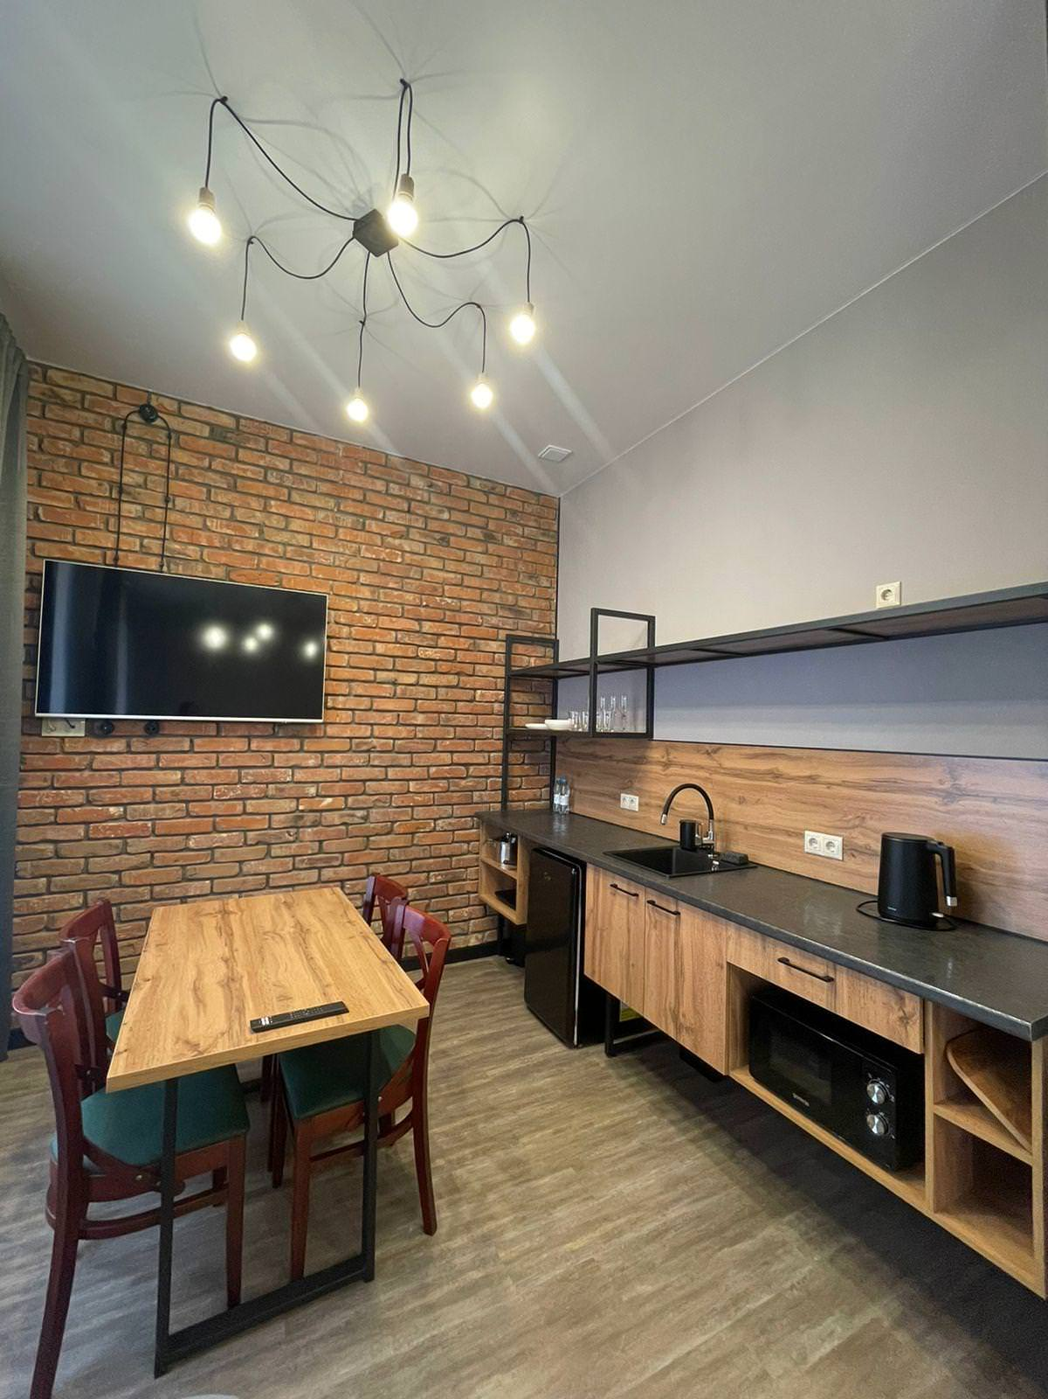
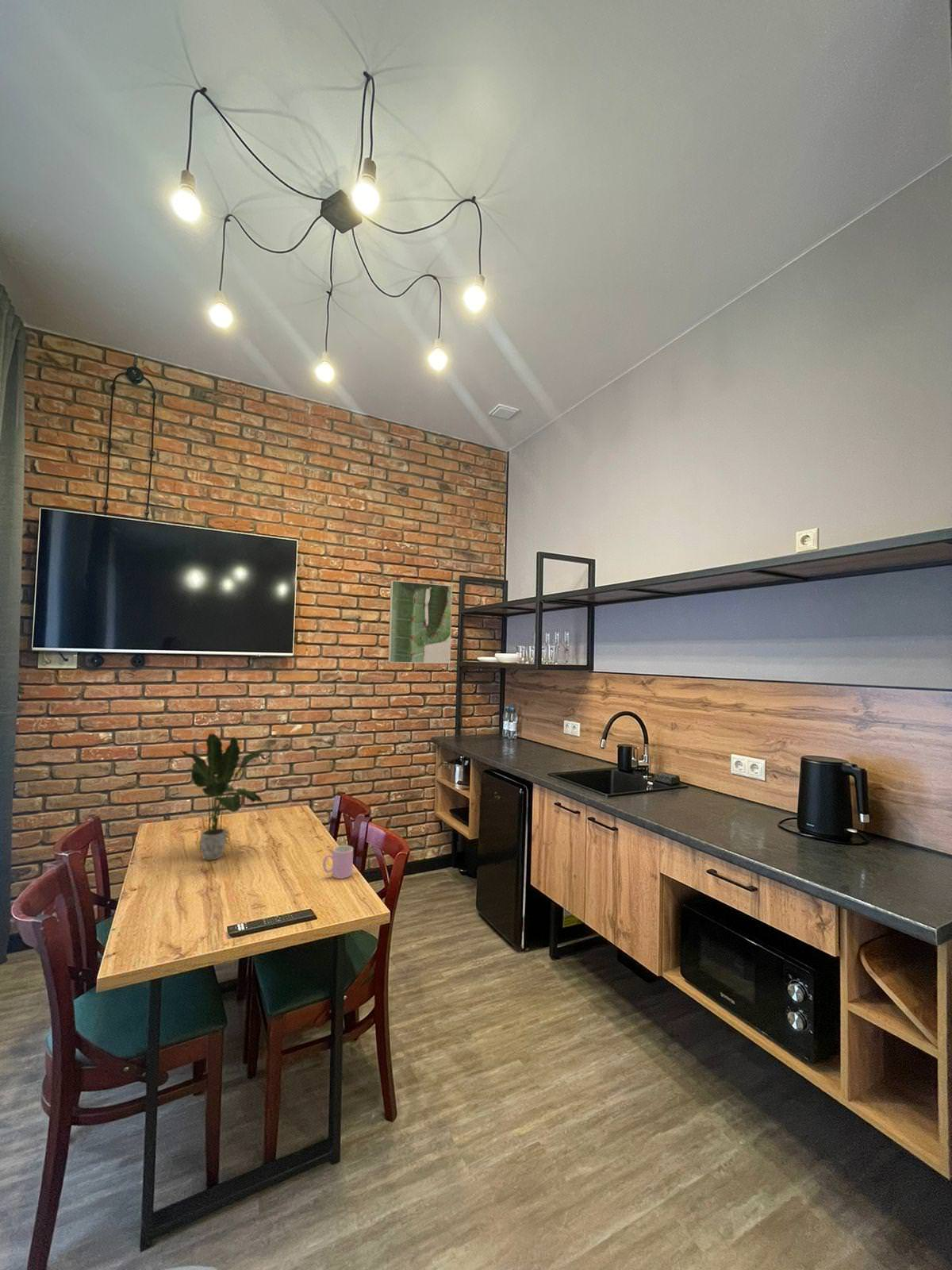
+ cup [322,845,354,879]
+ potted plant [178,733,267,861]
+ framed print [388,579,453,664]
